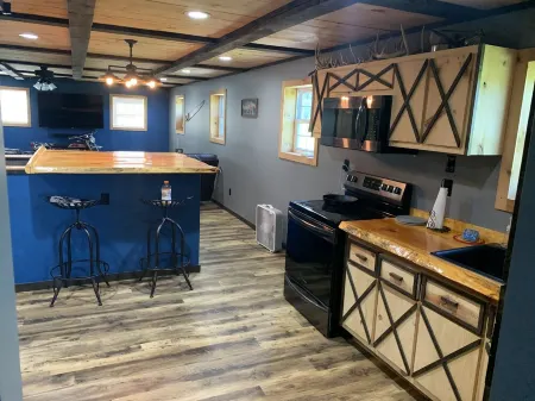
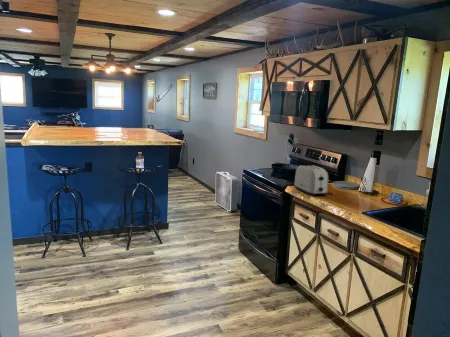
+ toaster [293,164,329,197]
